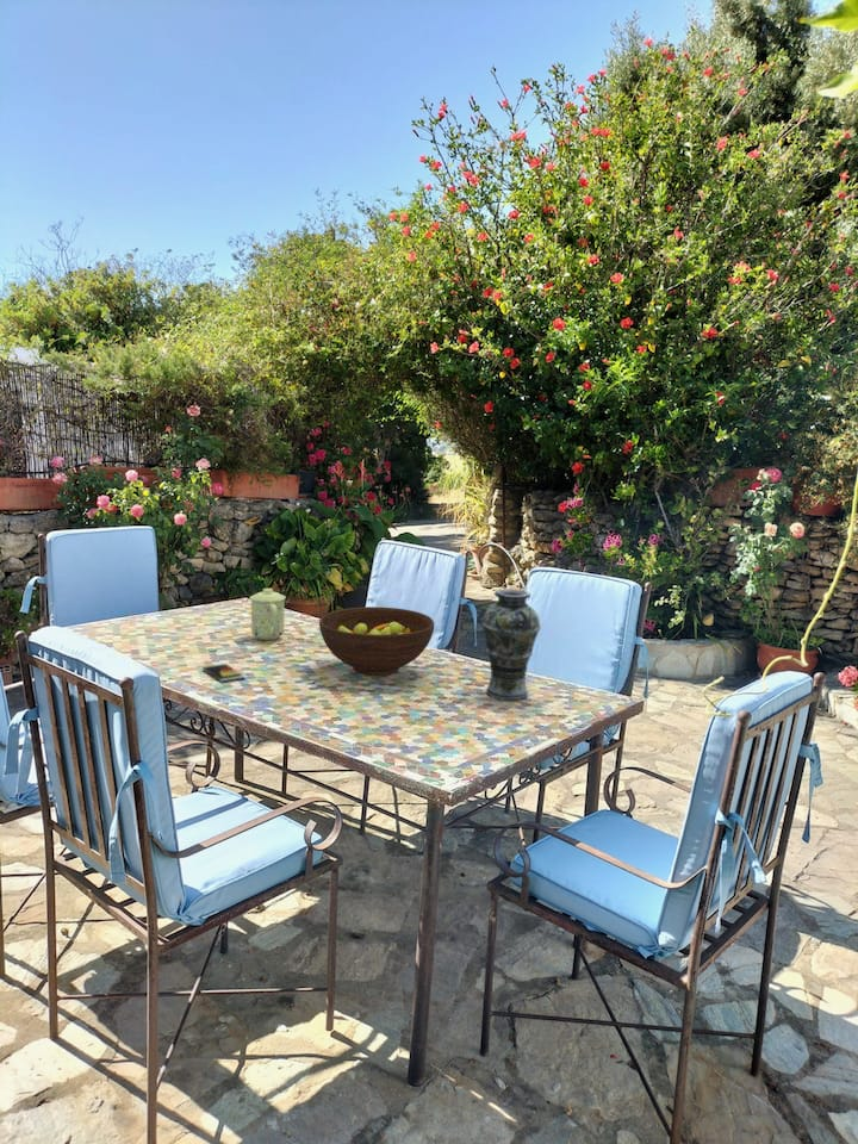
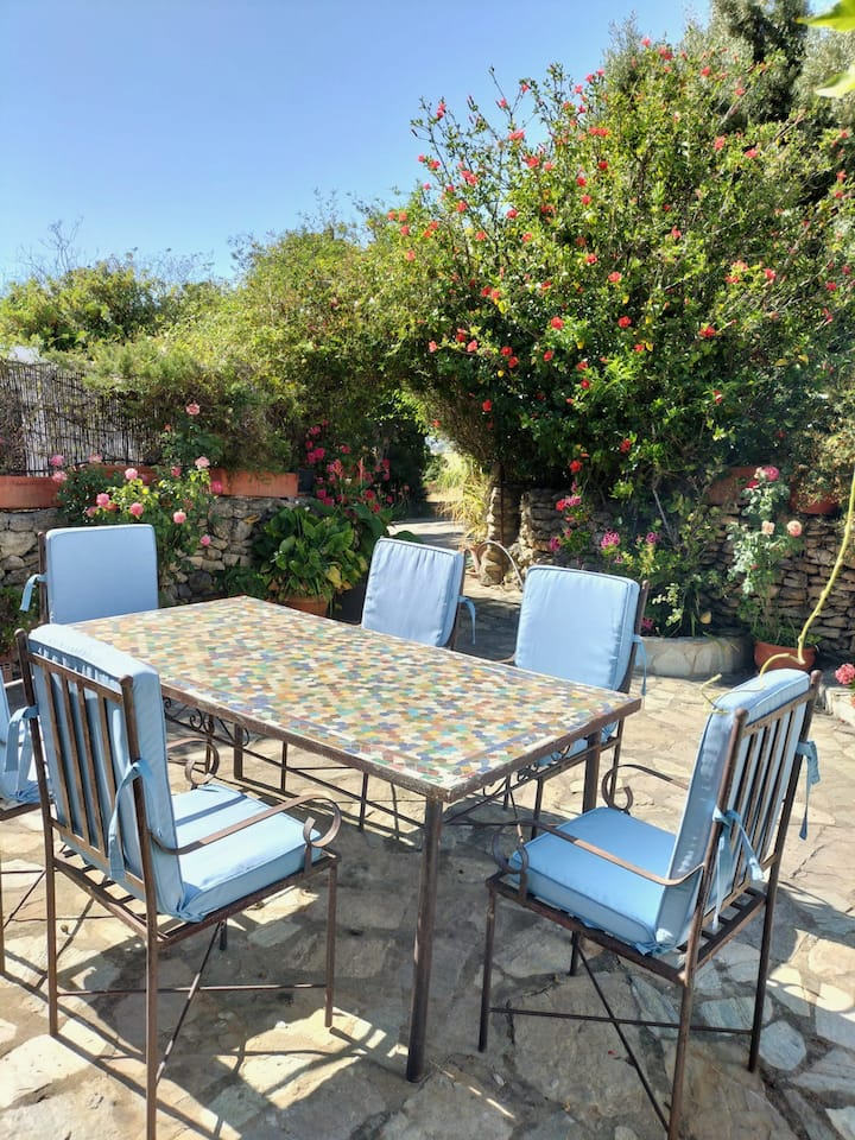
- vase [480,587,541,702]
- smartphone [201,663,245,684]
- mug [249,587,287,641]
- fruit bowl [318,605,435,678]
